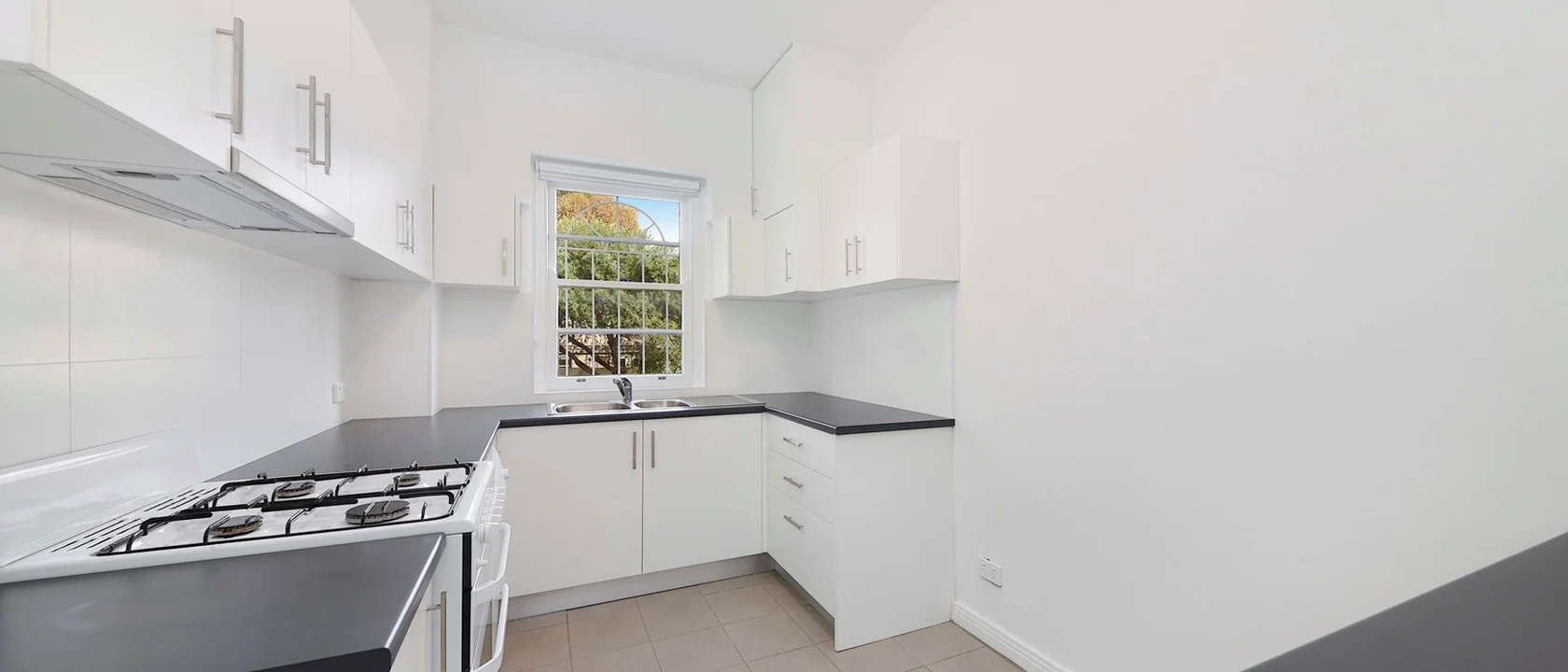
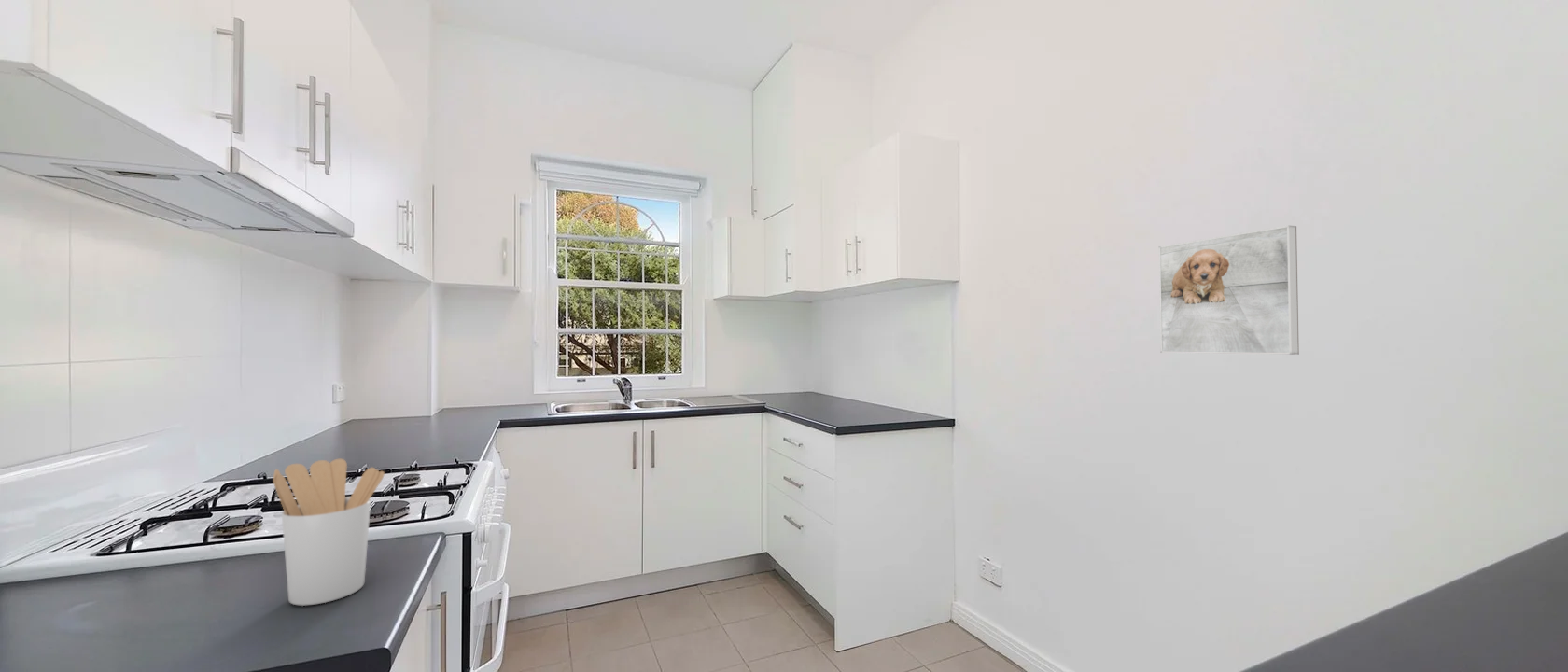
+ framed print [1158,224,1300,356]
+ utensil holder [273,458,385,607]
